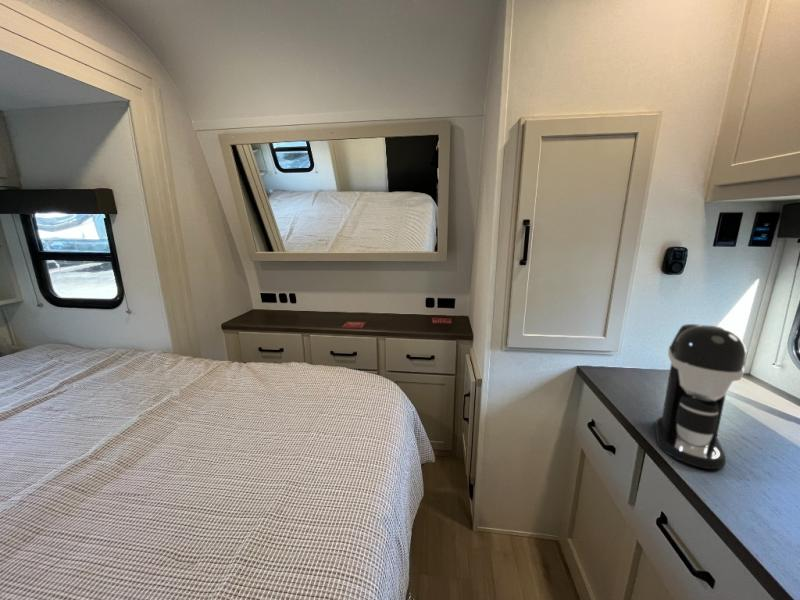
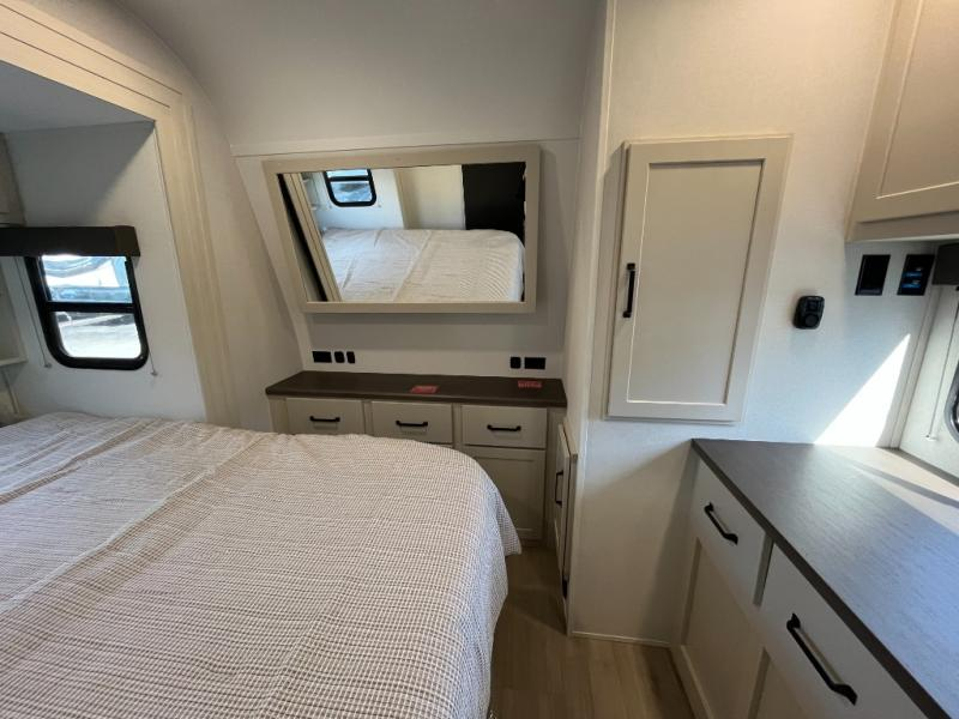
- coffee maker [654,323,748,470]
